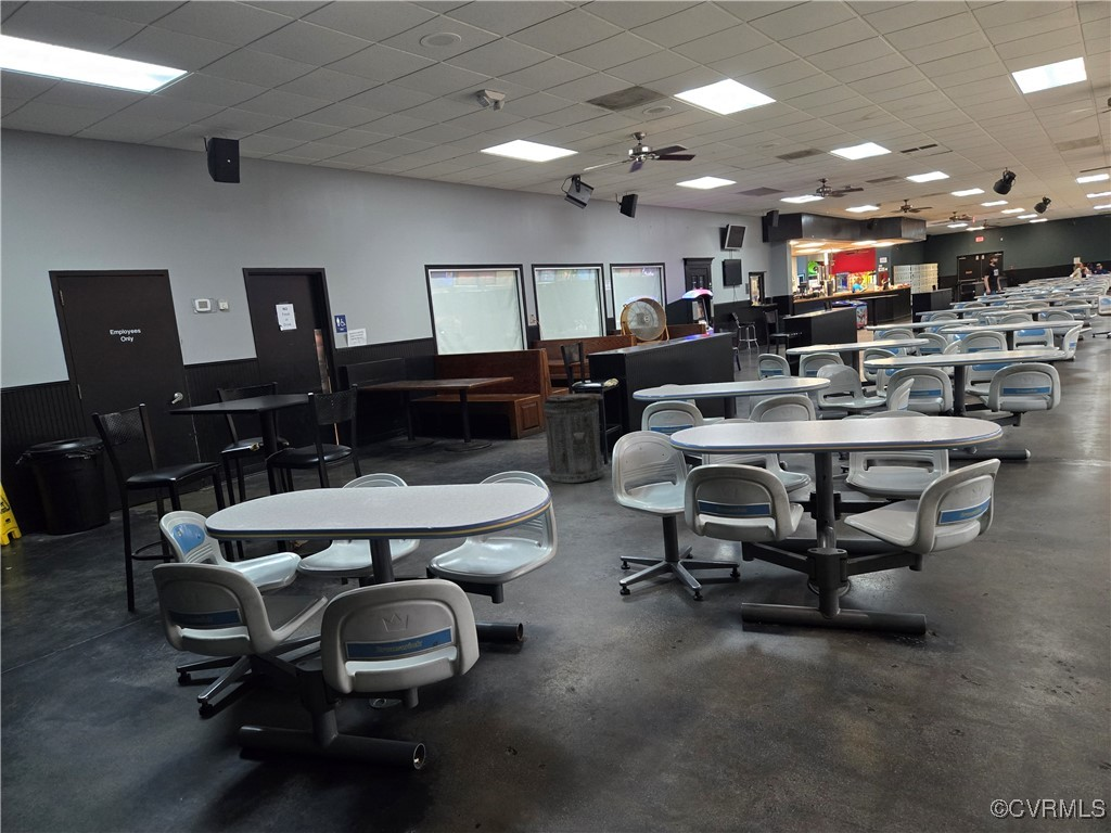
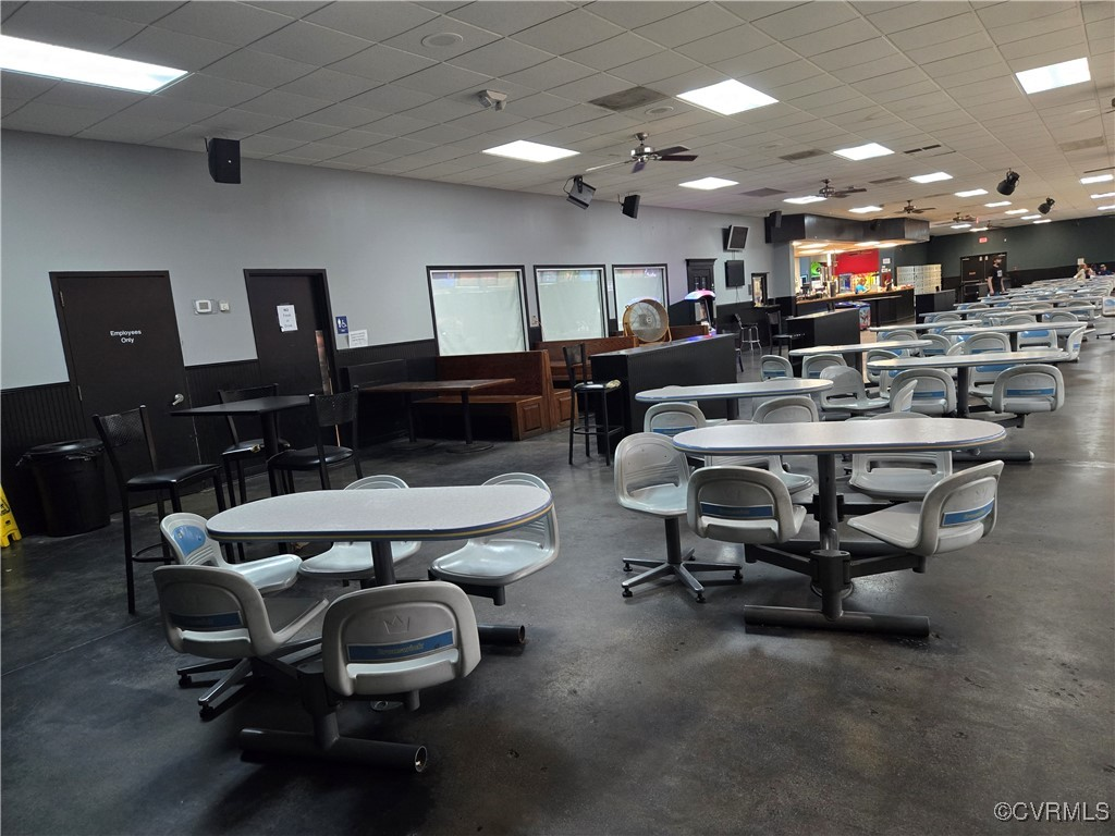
- trash can lid [541,393,605,484]
